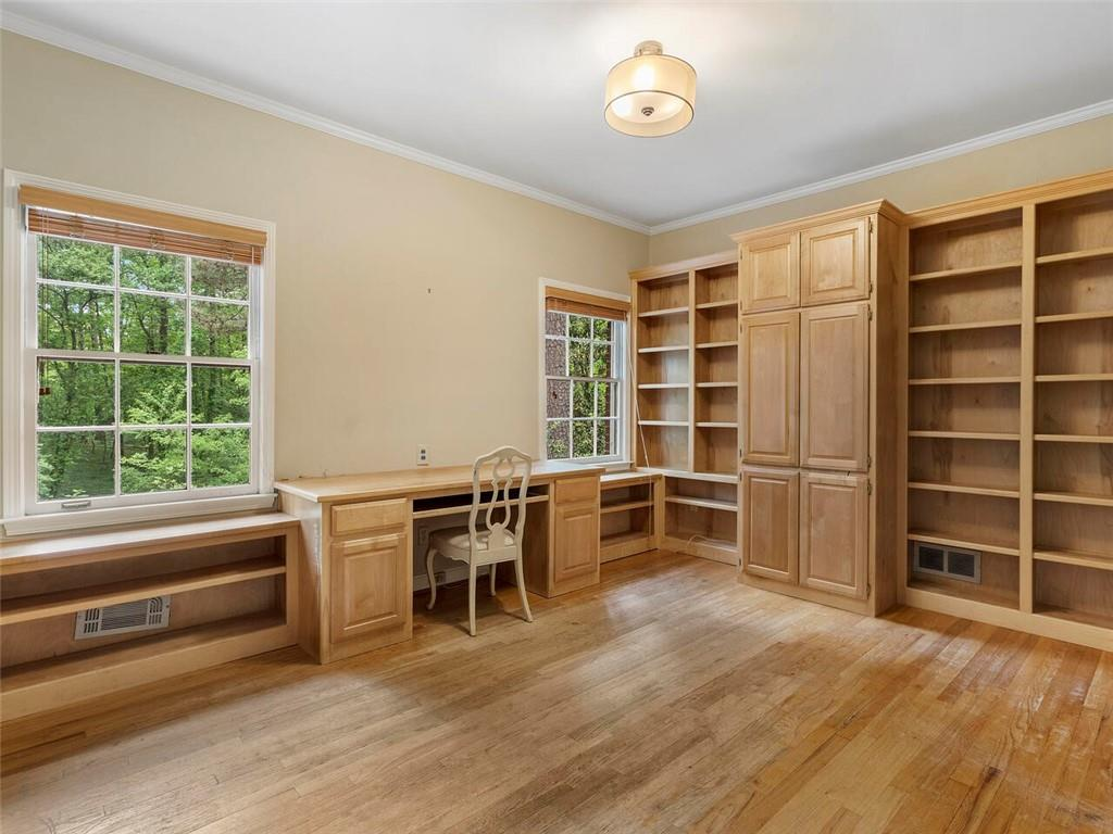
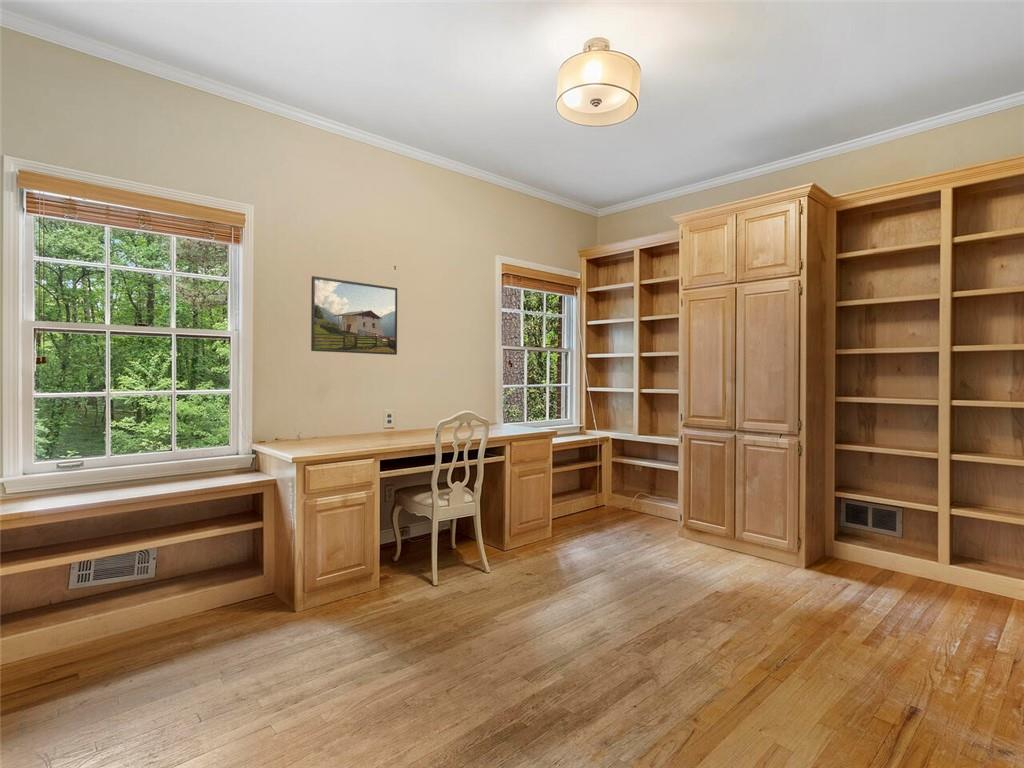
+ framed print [310,275,398,356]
